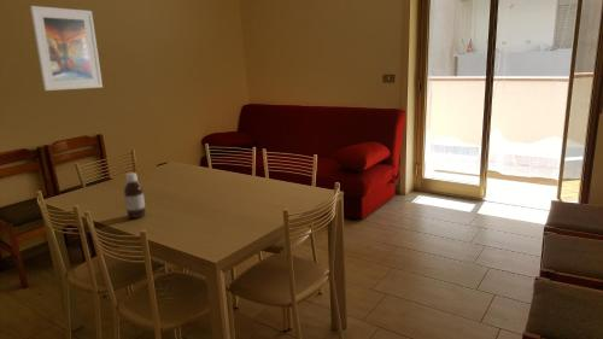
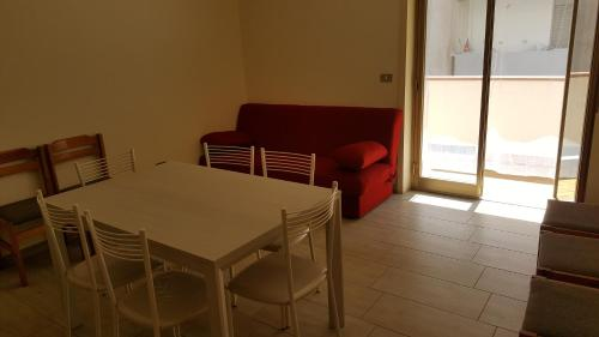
- bottle [123,171,147,220]
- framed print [29,5,104,92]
